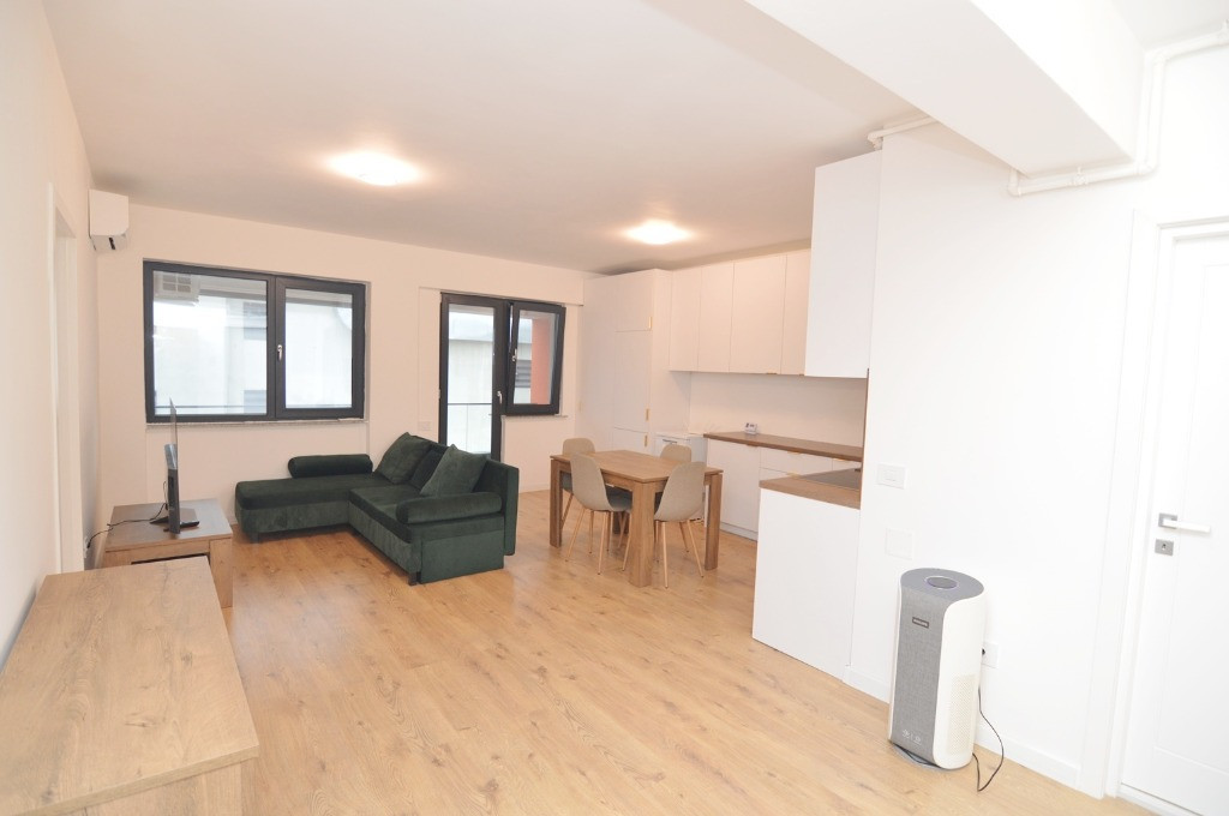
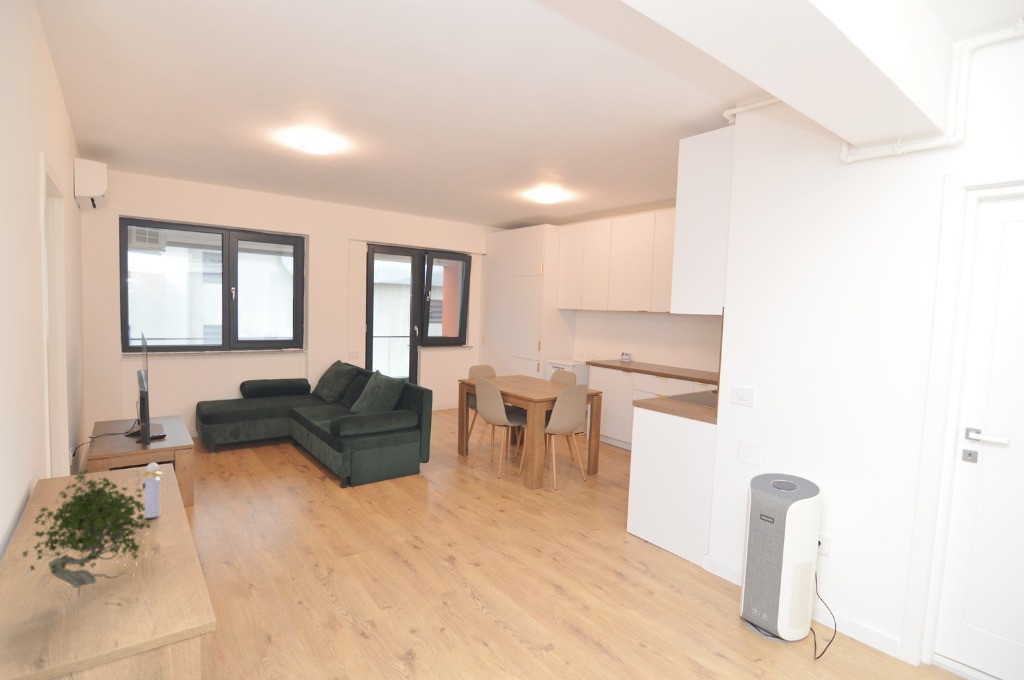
+ plant [21,468,152,599]
+ perfume bottle [142,462,163,519]
